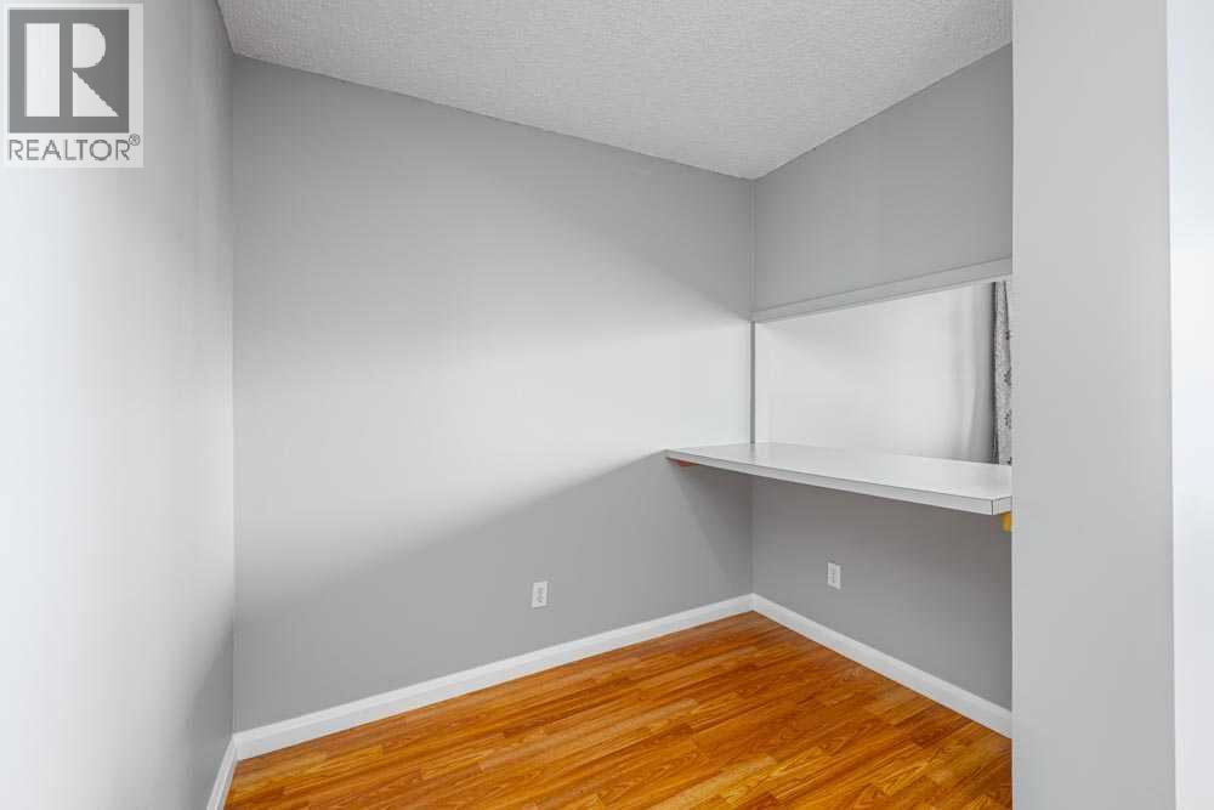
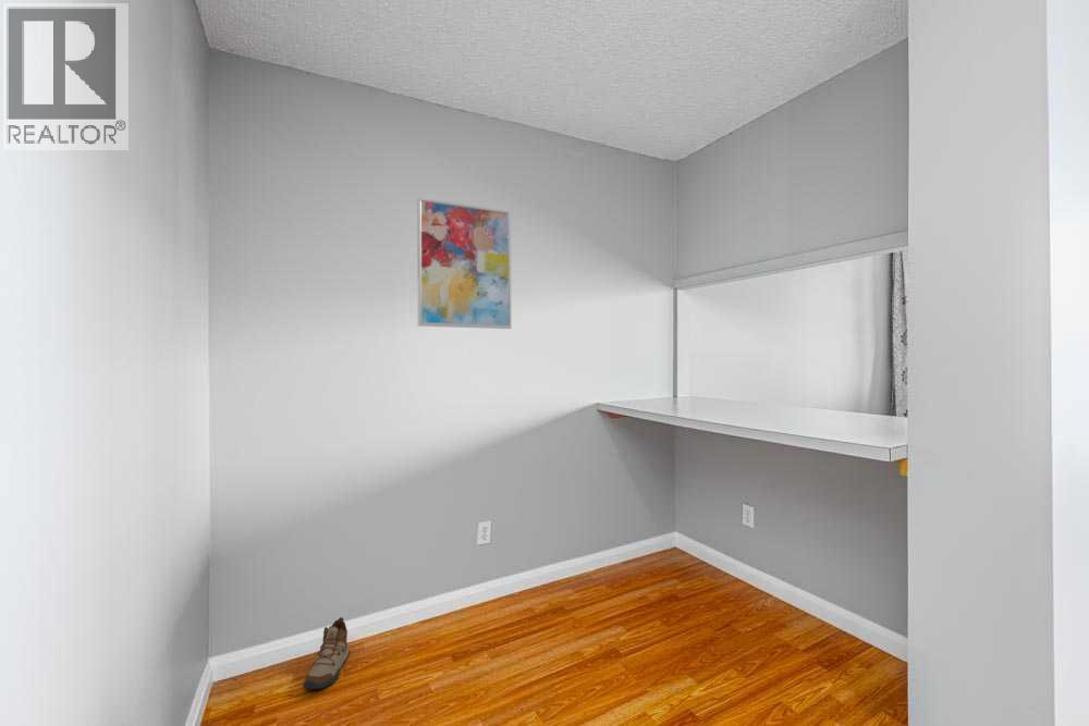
+ shoe [302,616,351,690]
+ wall art [416,196,512,330]
